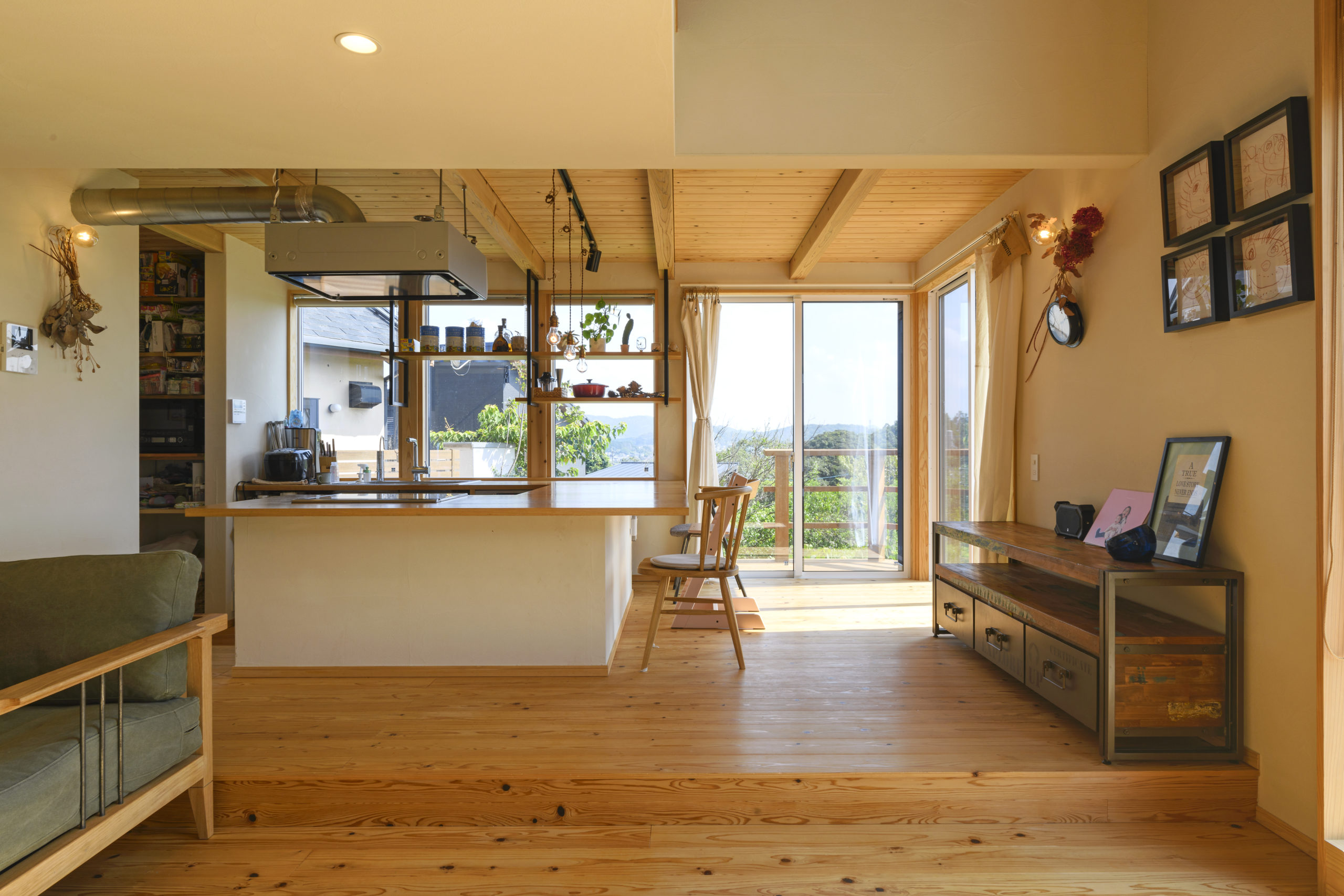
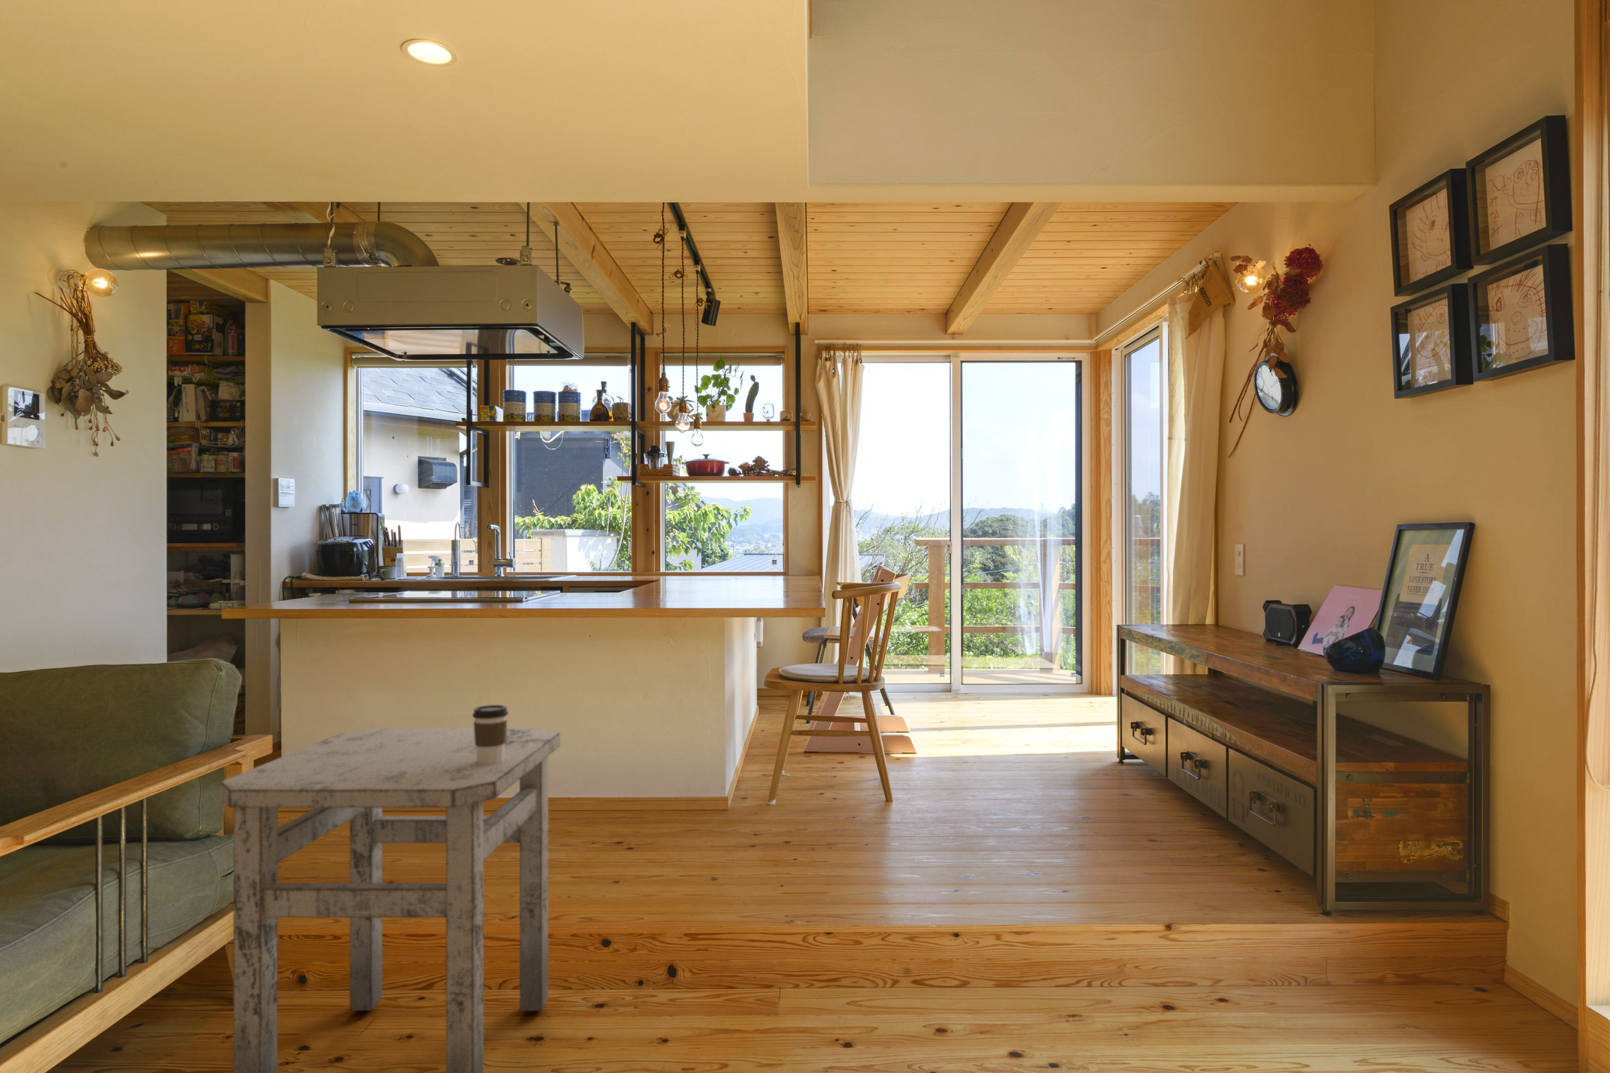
+ coffee cup [472,704,509,764]
+ side table [219,727,561,1073]
